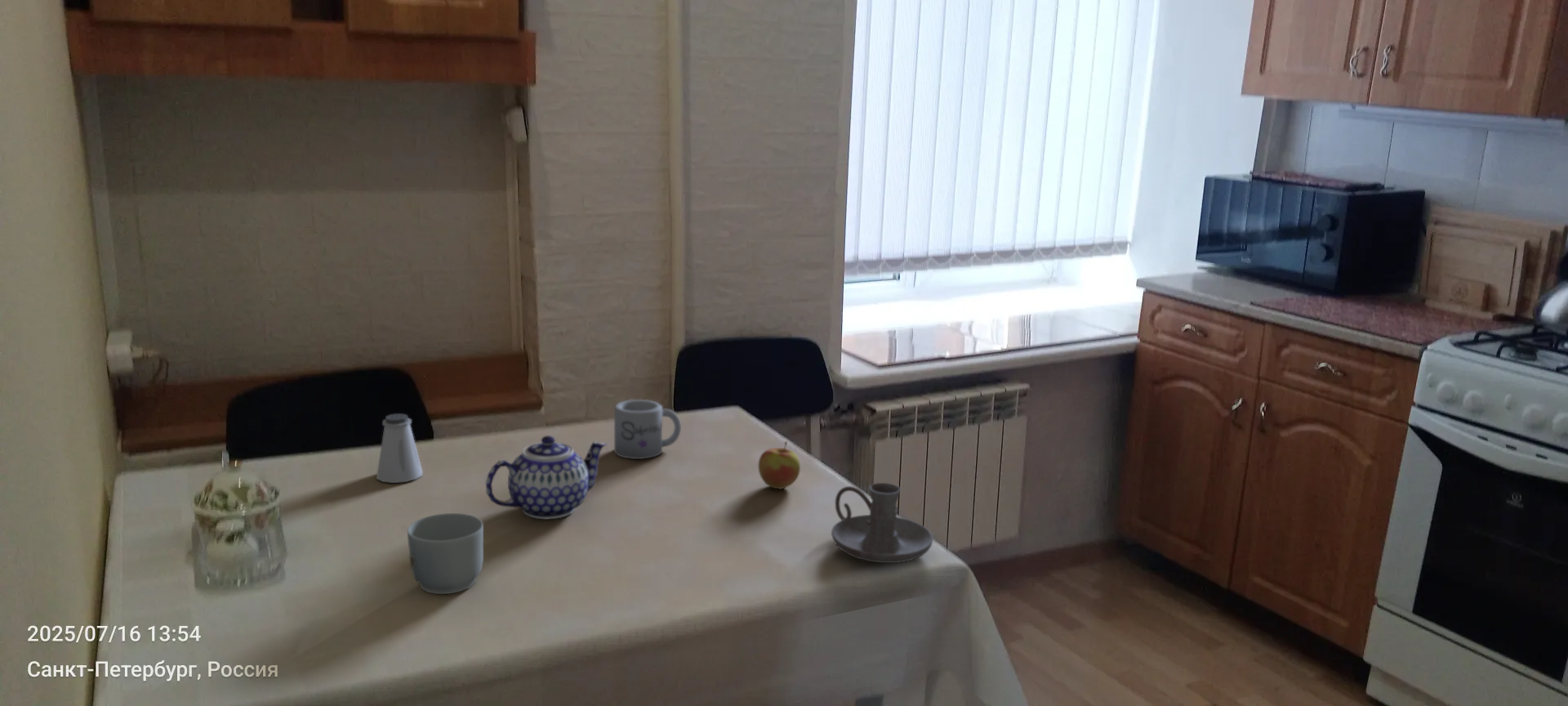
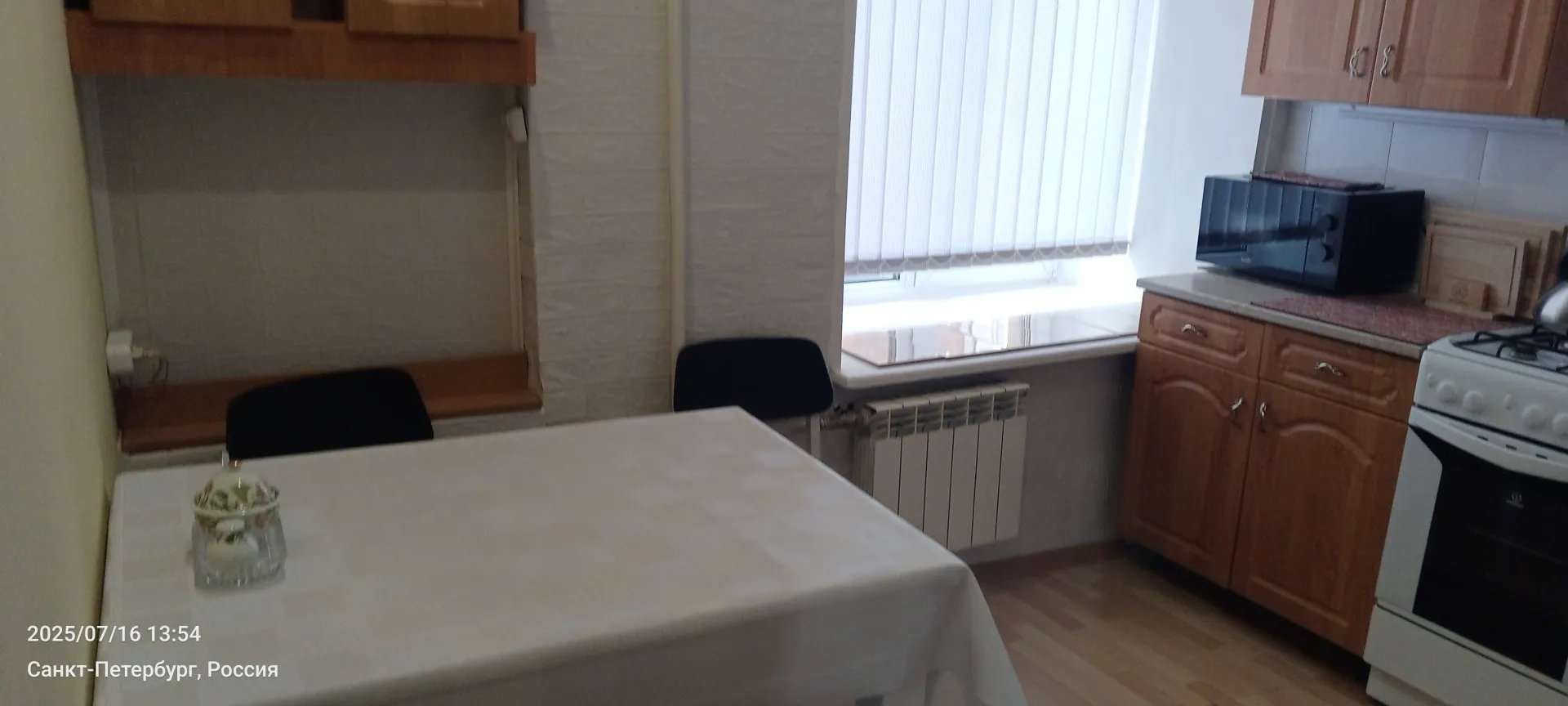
- candle holder [831,482,933,564]
- mug [407,512,484,595]
- teapot [485,435,608,520]
- mug [613,399,682,460]
- saltshaker [376,413,423,484]
- apple [757,440,801,489]
